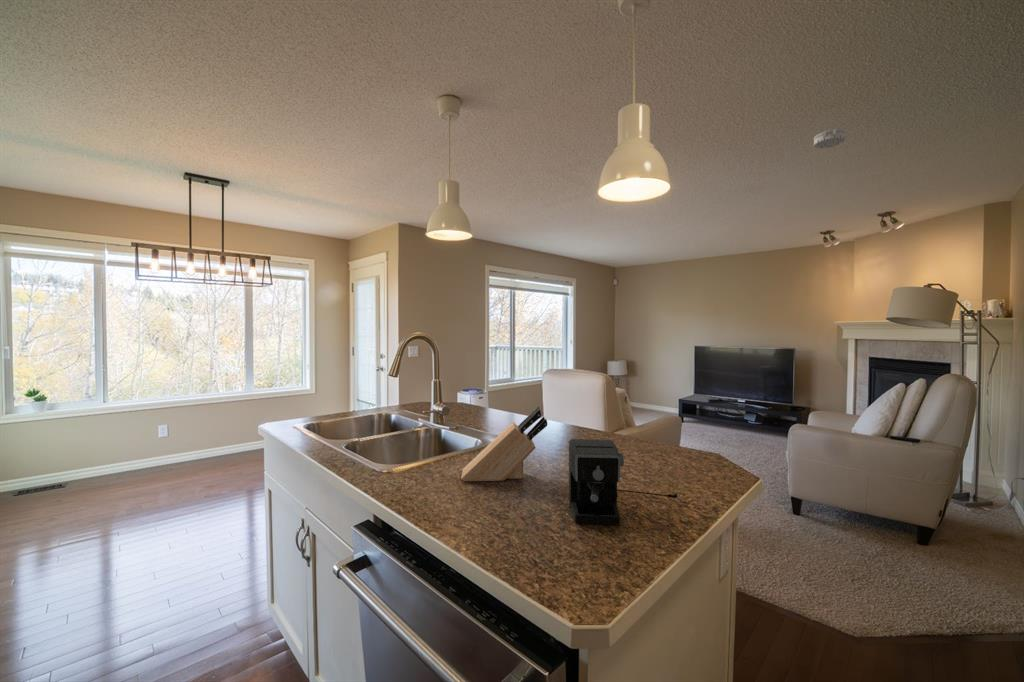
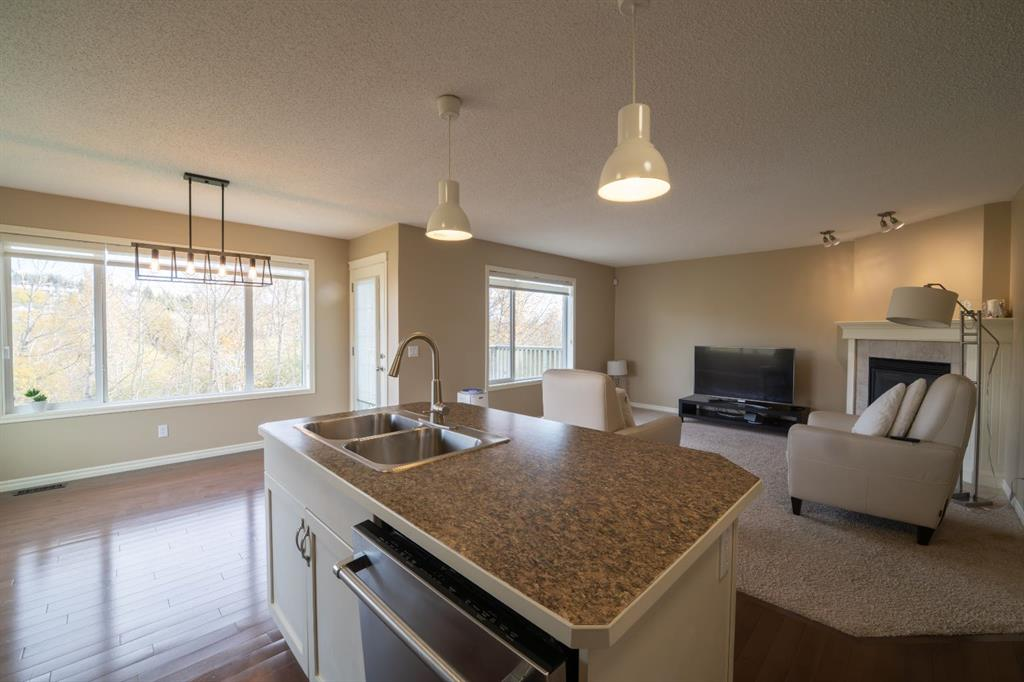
- coffee maker [568,438,678,526]
- knife block [460,406,548,482]
- smoke detector [813,128,846,150]
